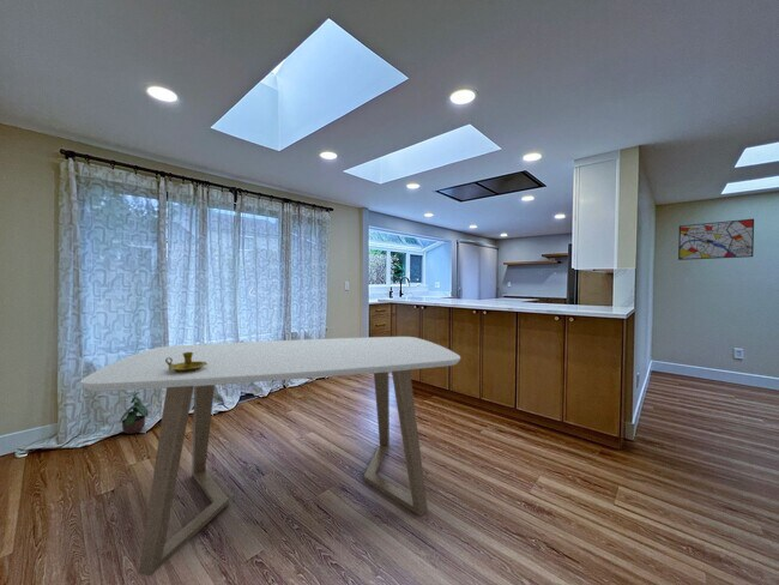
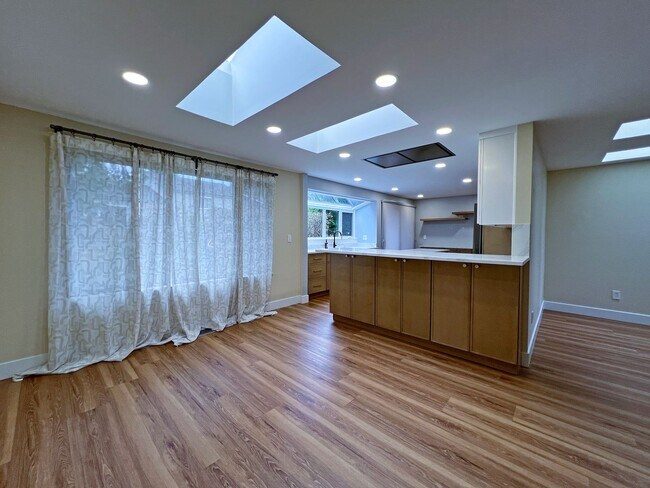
- potted plant [117,391,150,435]
- dining table [80,336,461,578]
- wall art [677,218,755,261]
- candlestick [165,352,207,373]
